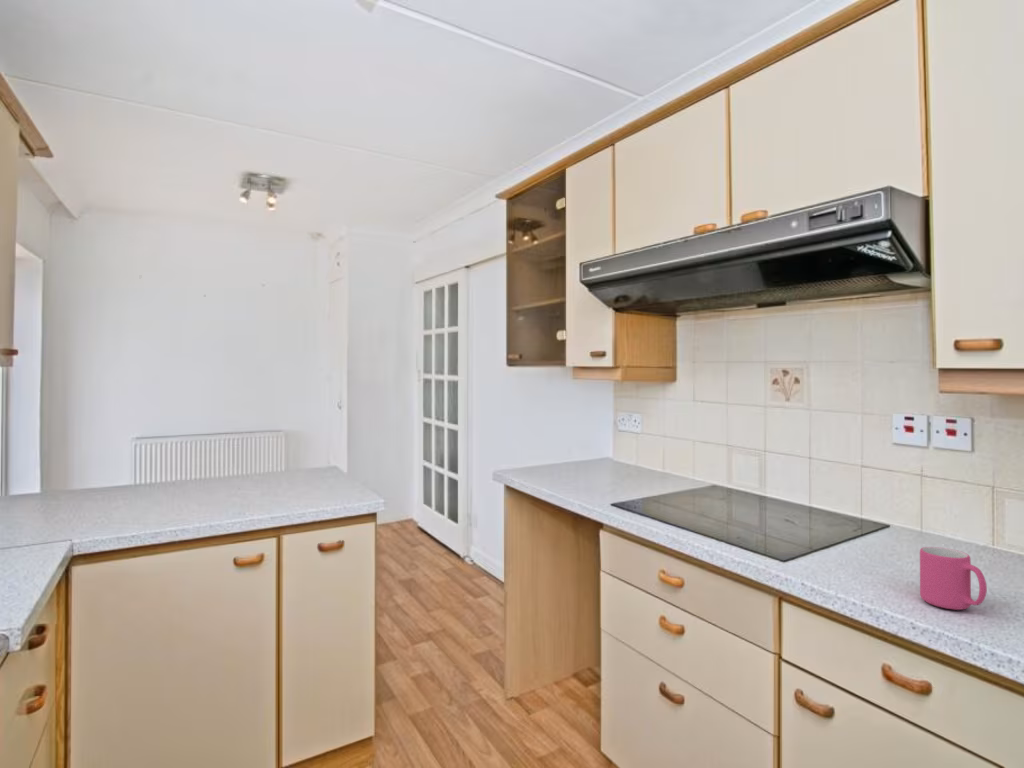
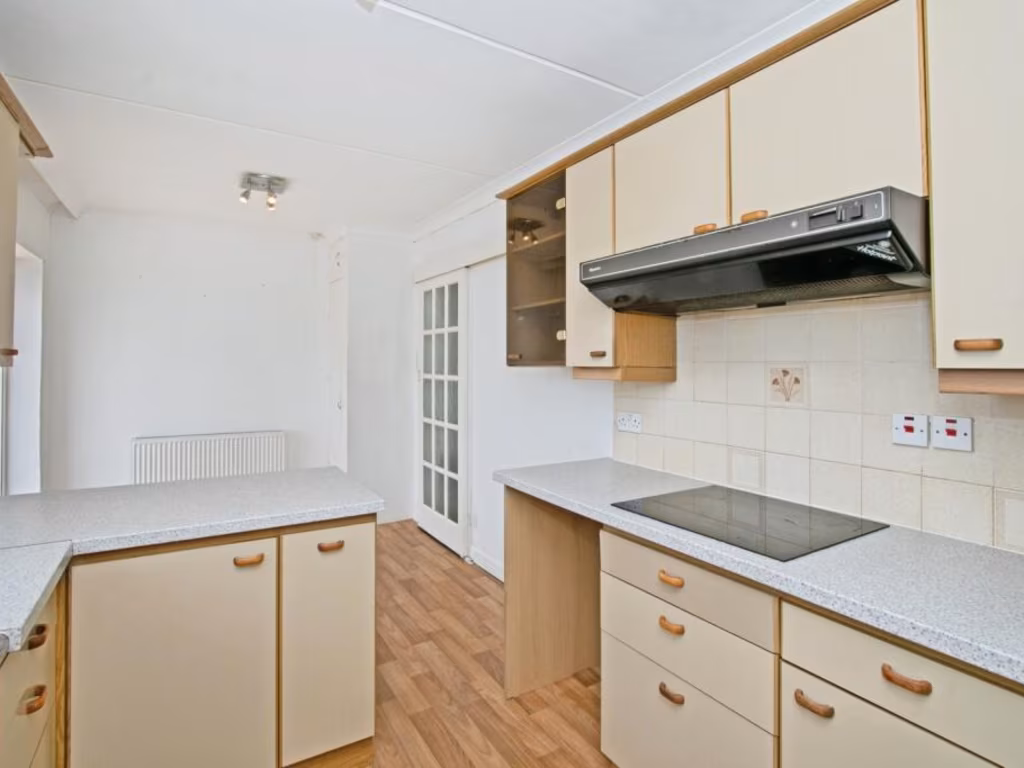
- mug [919,546,988,611]
